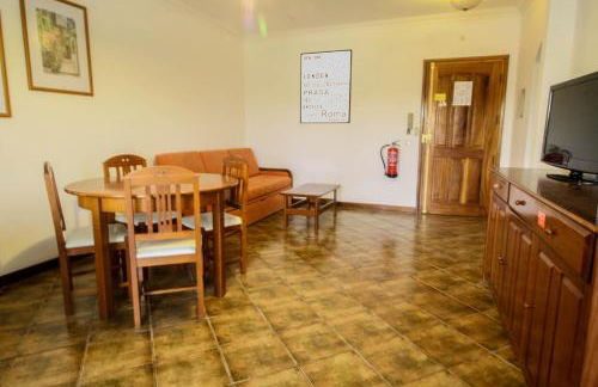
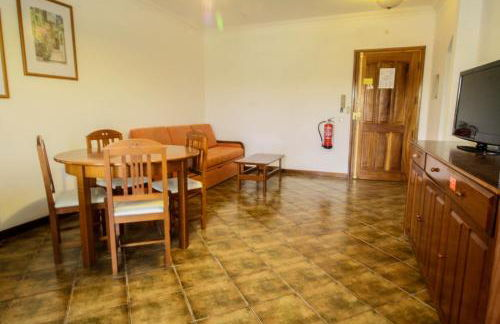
- wall art [299,49,353,124]
